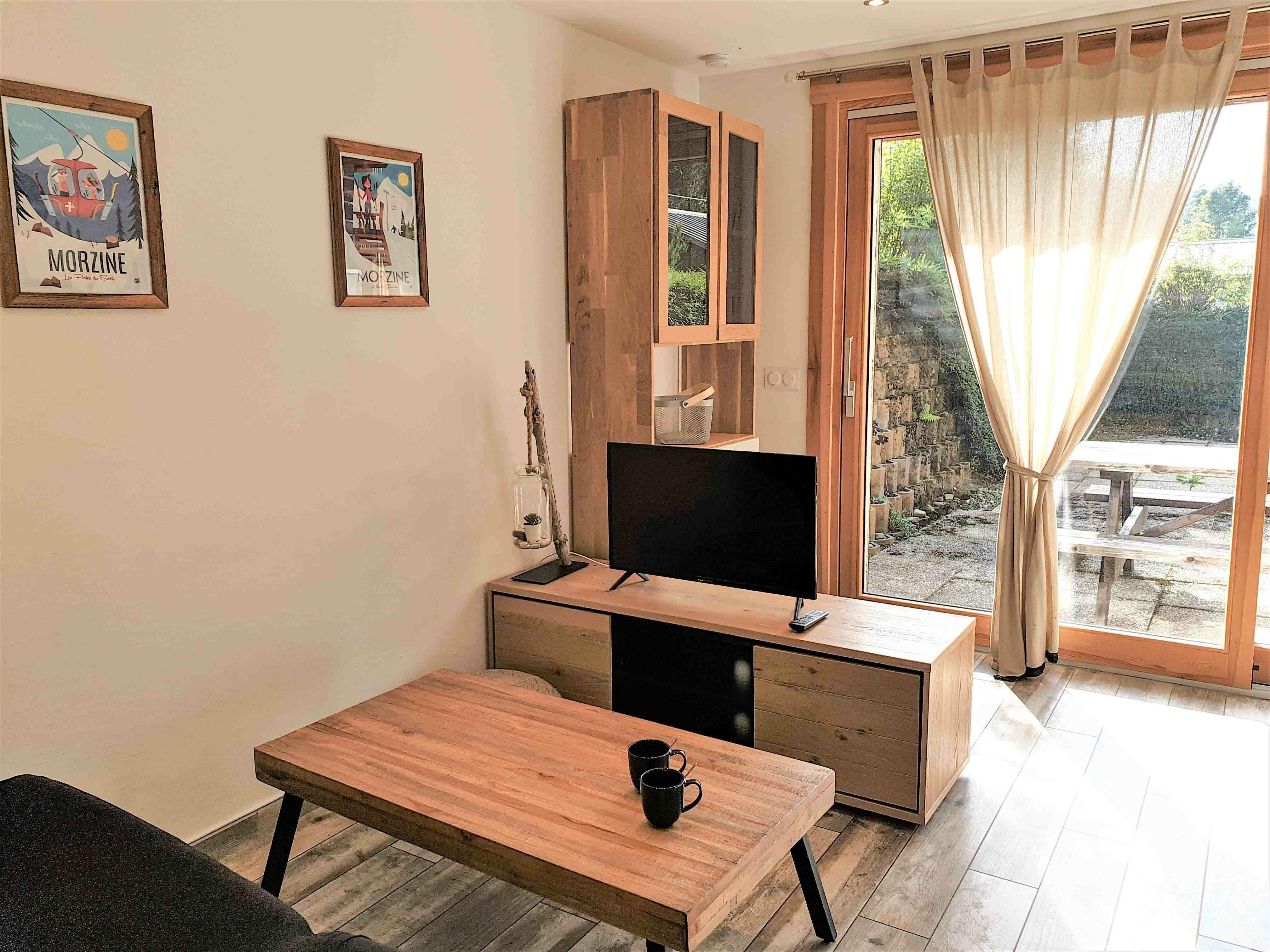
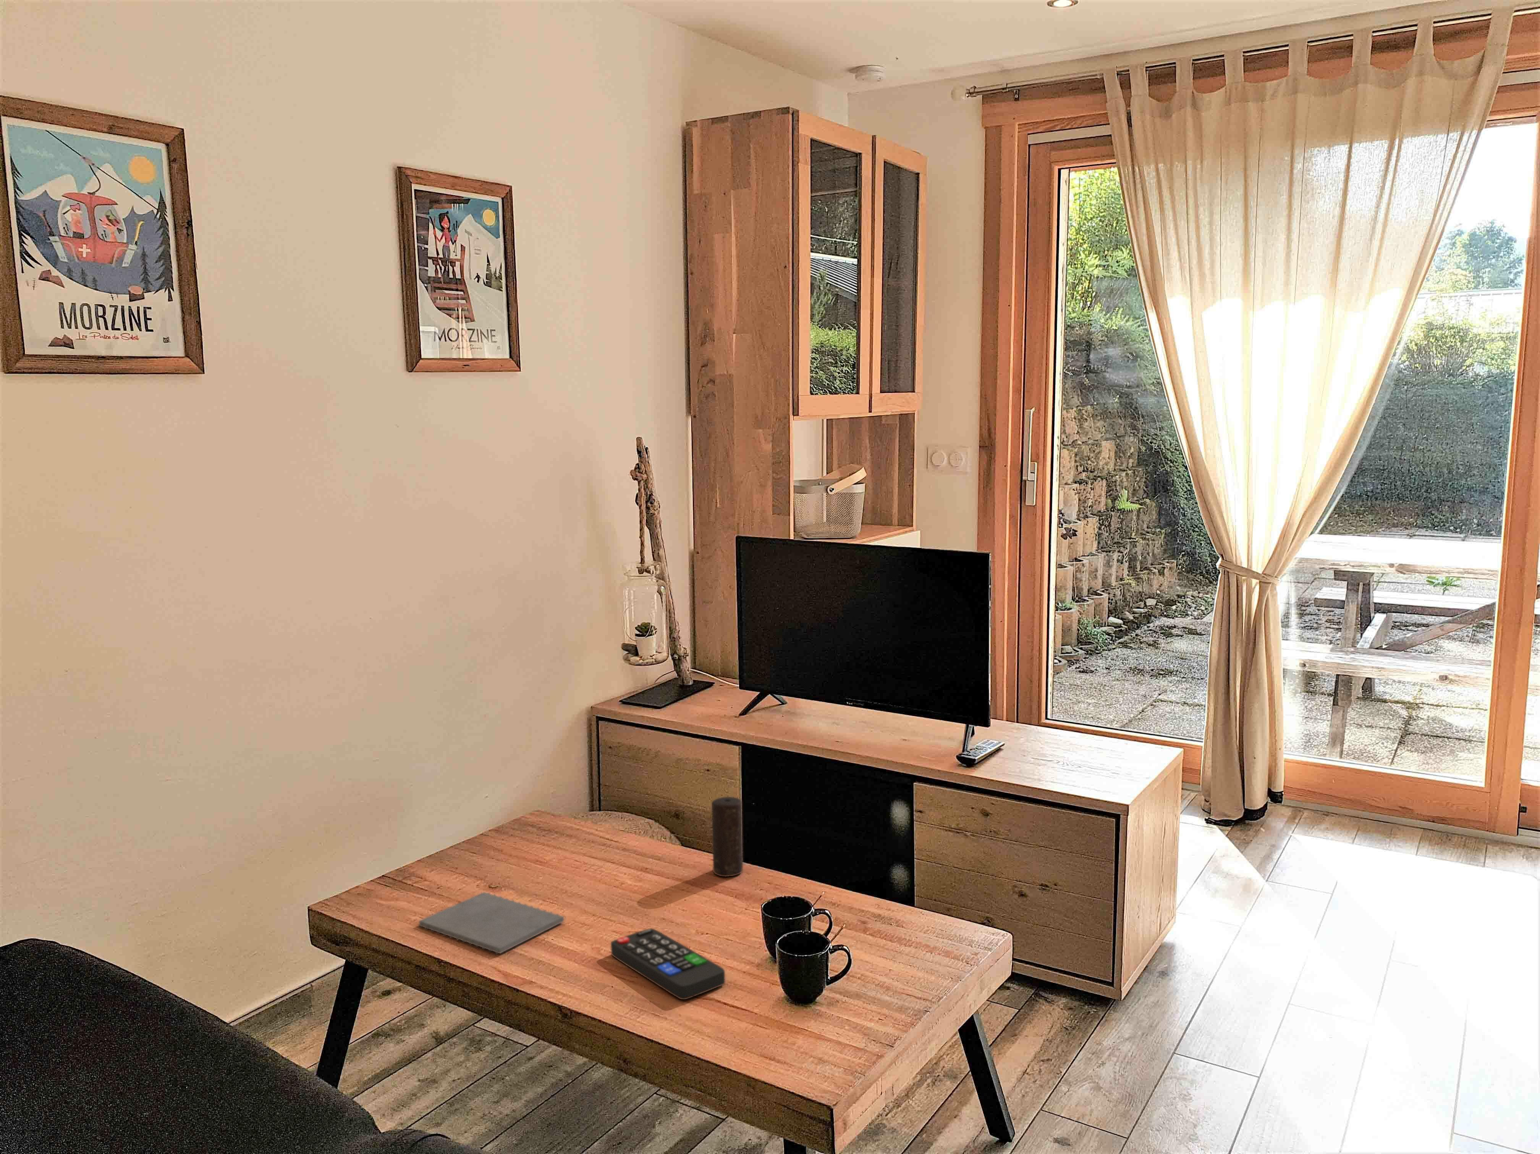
+ remote control [610,929,725,1000]
+ notepad [418,892,565,954]
+ candle [711,796,743,876]
